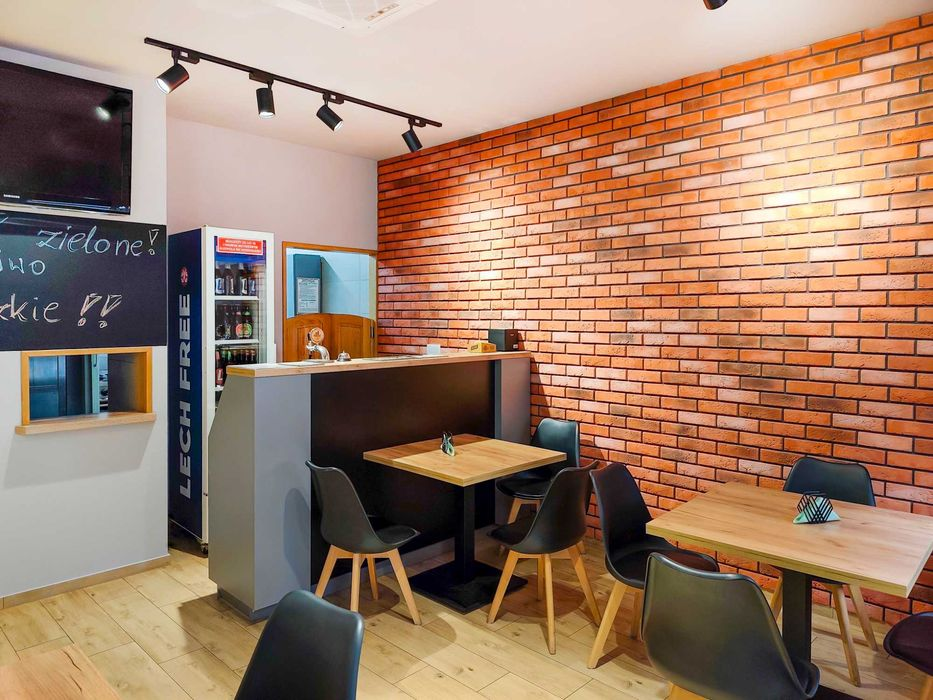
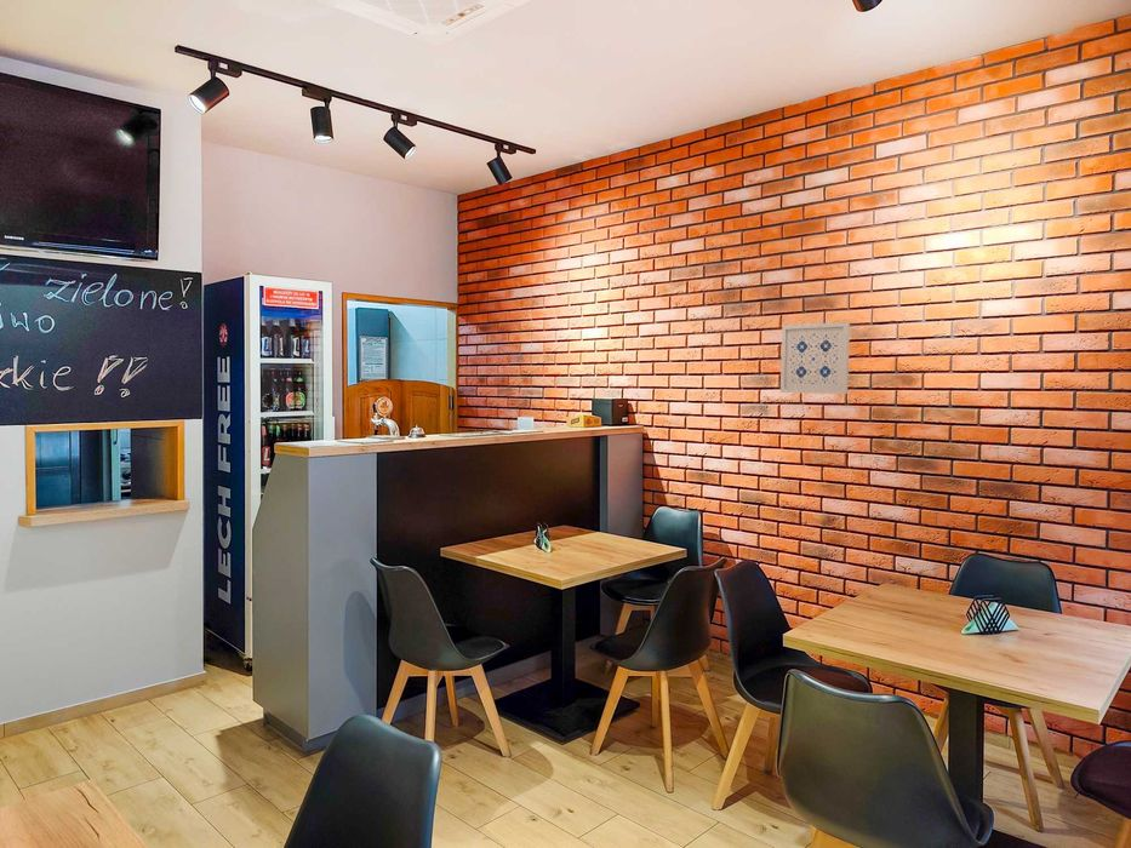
+ wall art [779,321,851,395]
